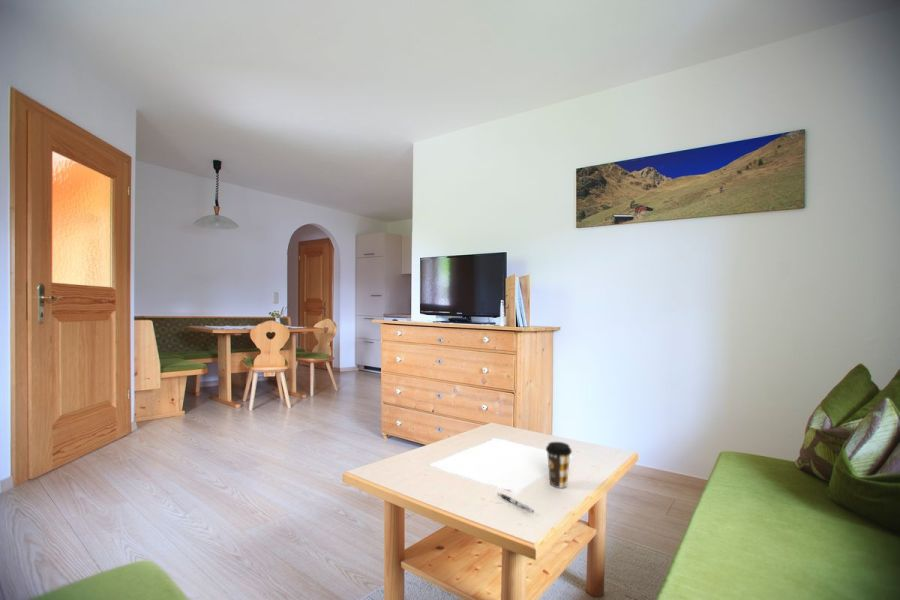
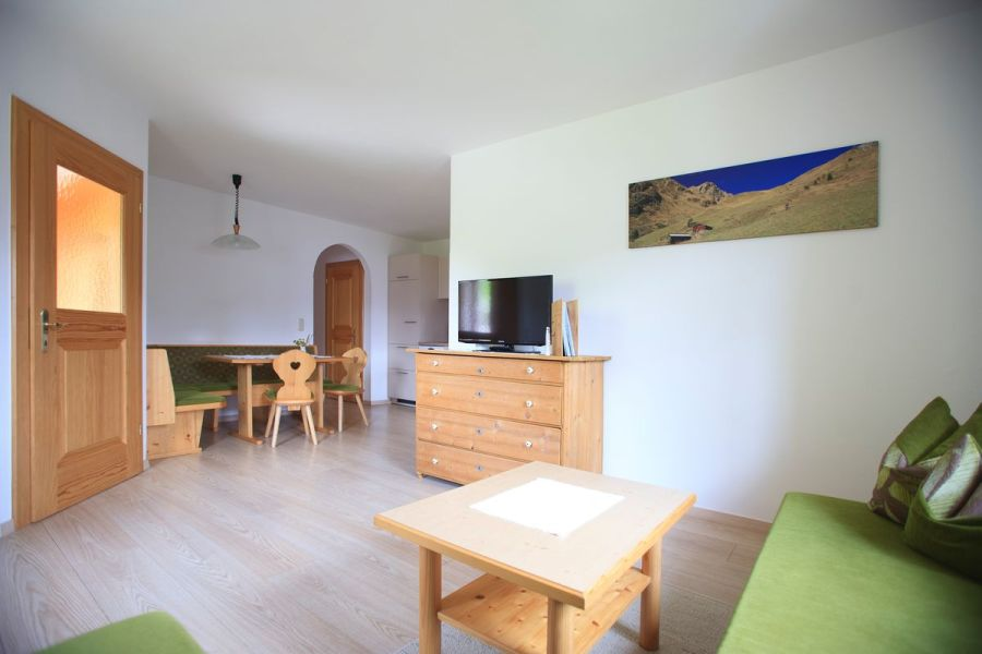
- coffee cup [545,441,573,489]
- pen [497,492,535,513]
